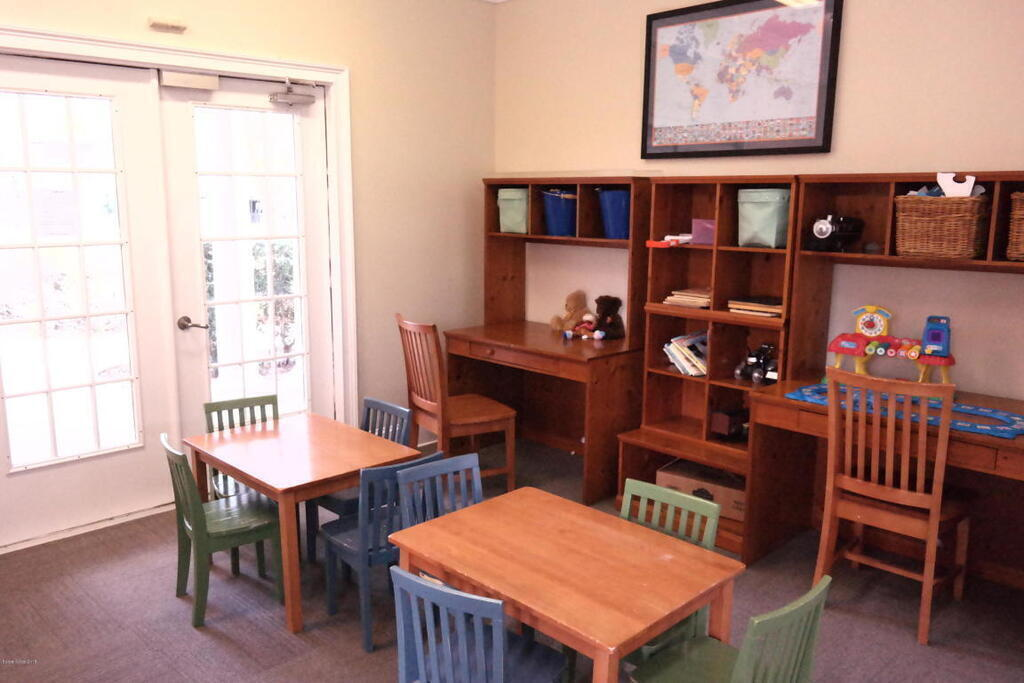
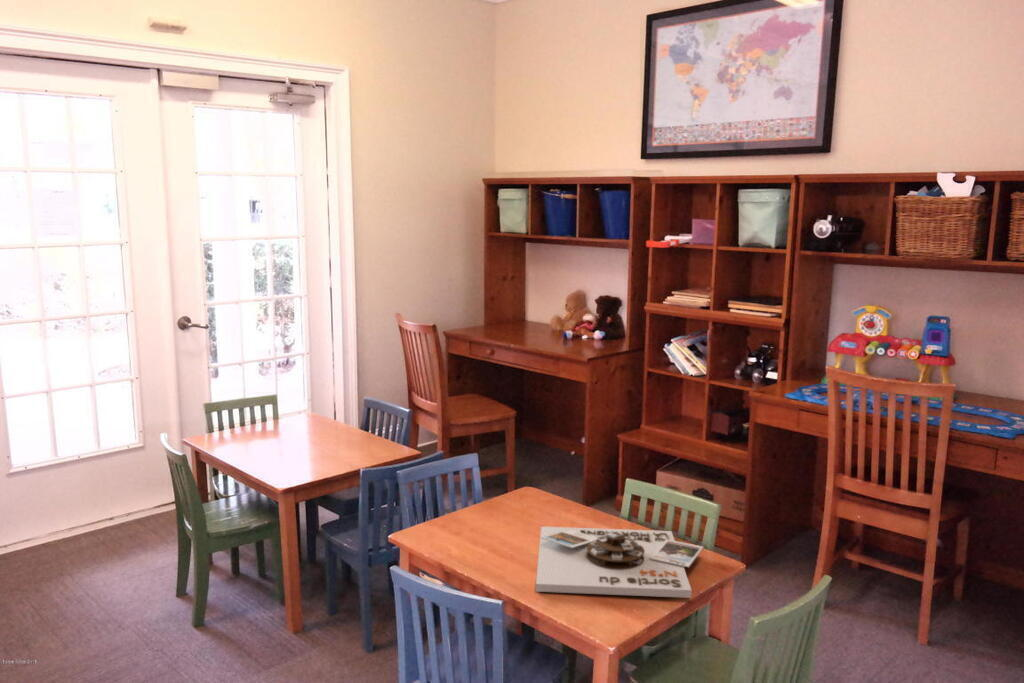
+ board game [535,526,705,599]
